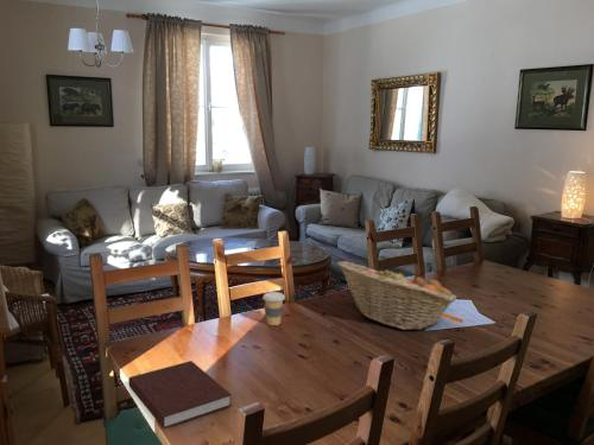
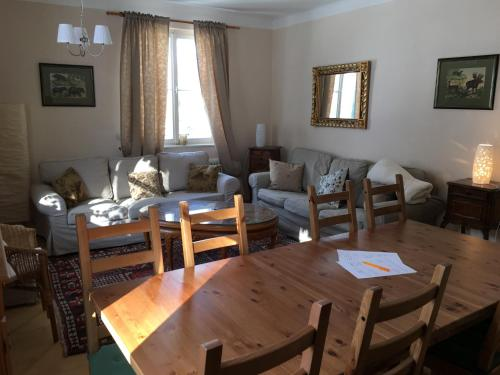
- coffee cup [261,291,286,326]
- fruit basket [336,260,459,331]
- notebook [127,360,233,430]
